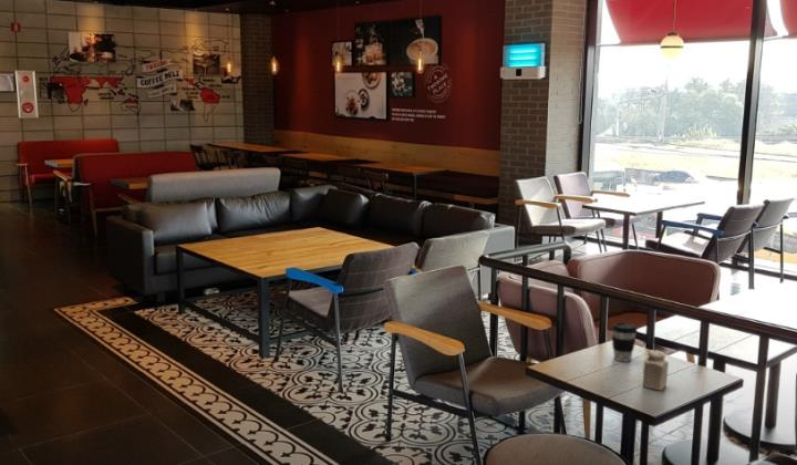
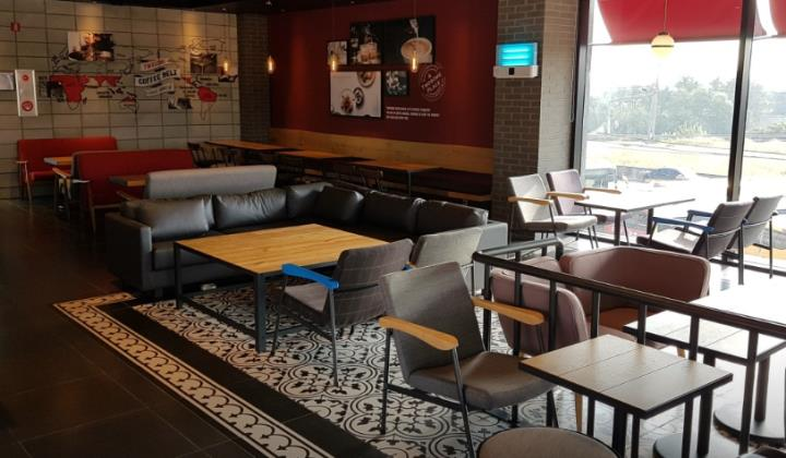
- salt shaker [642,349,670,391]
- coffee cup [610,321,639,362]
